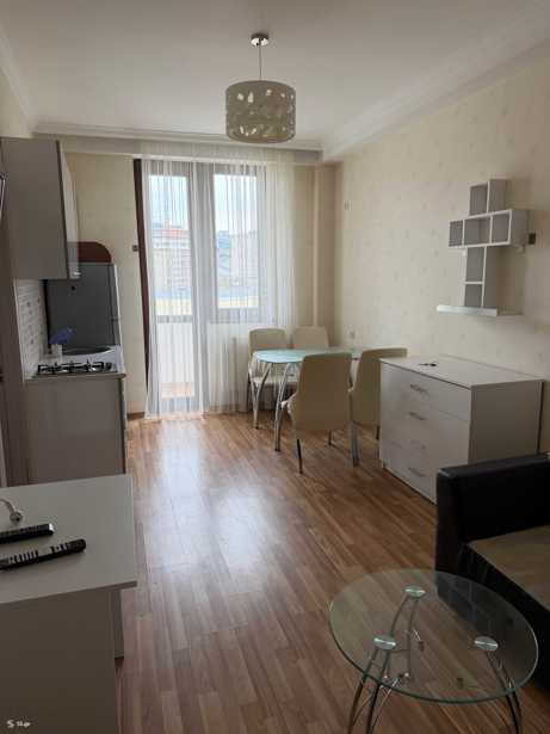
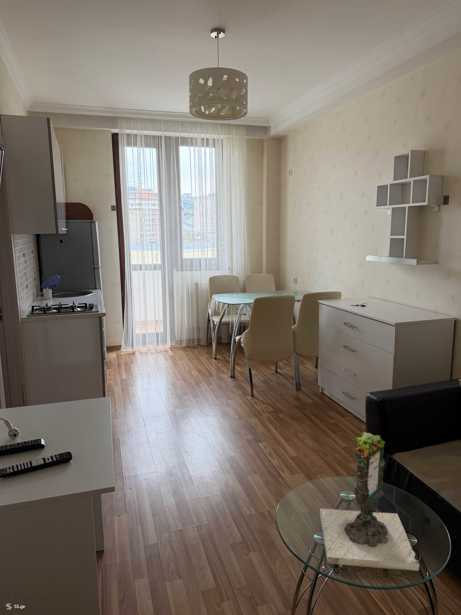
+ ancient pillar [319,425,420,572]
